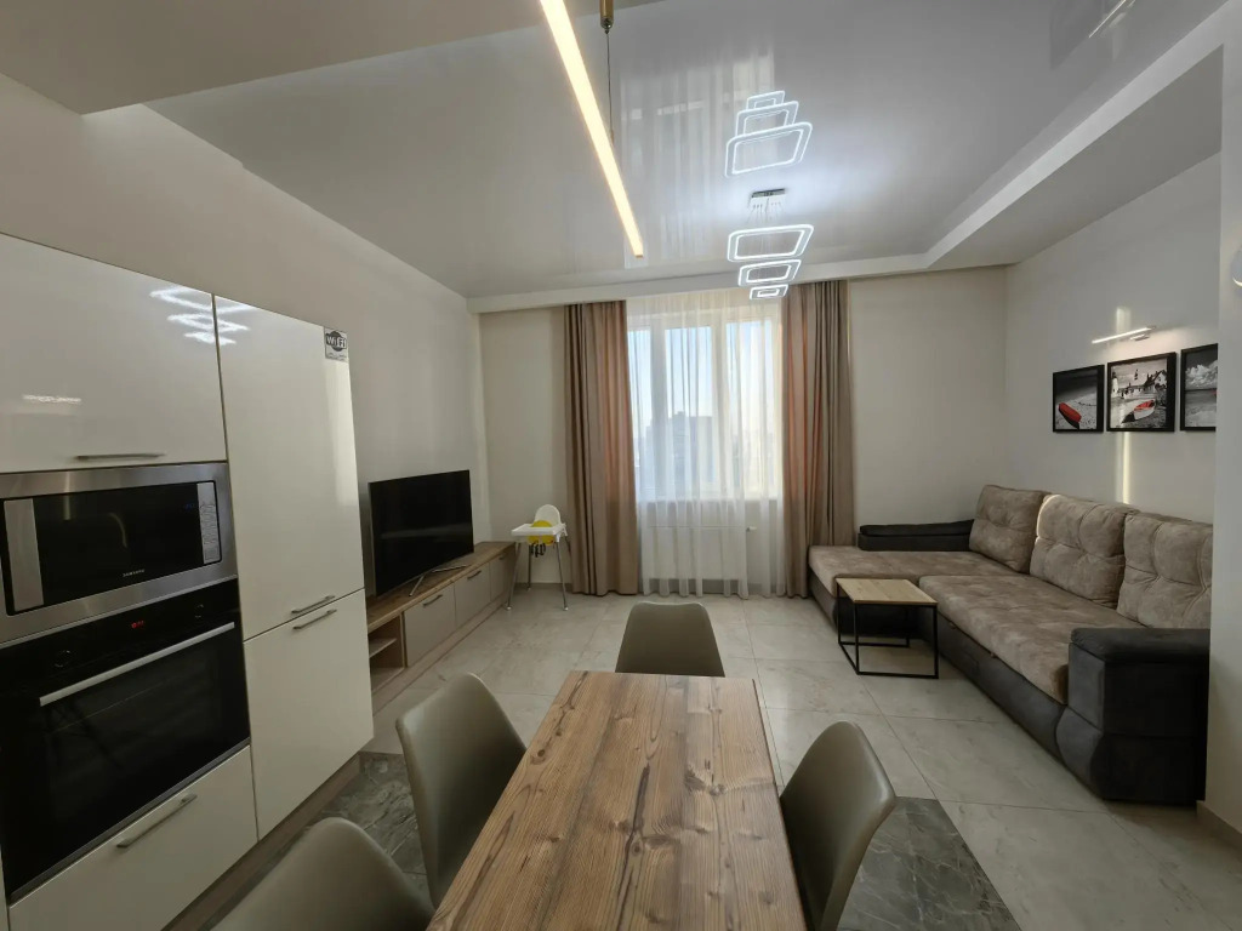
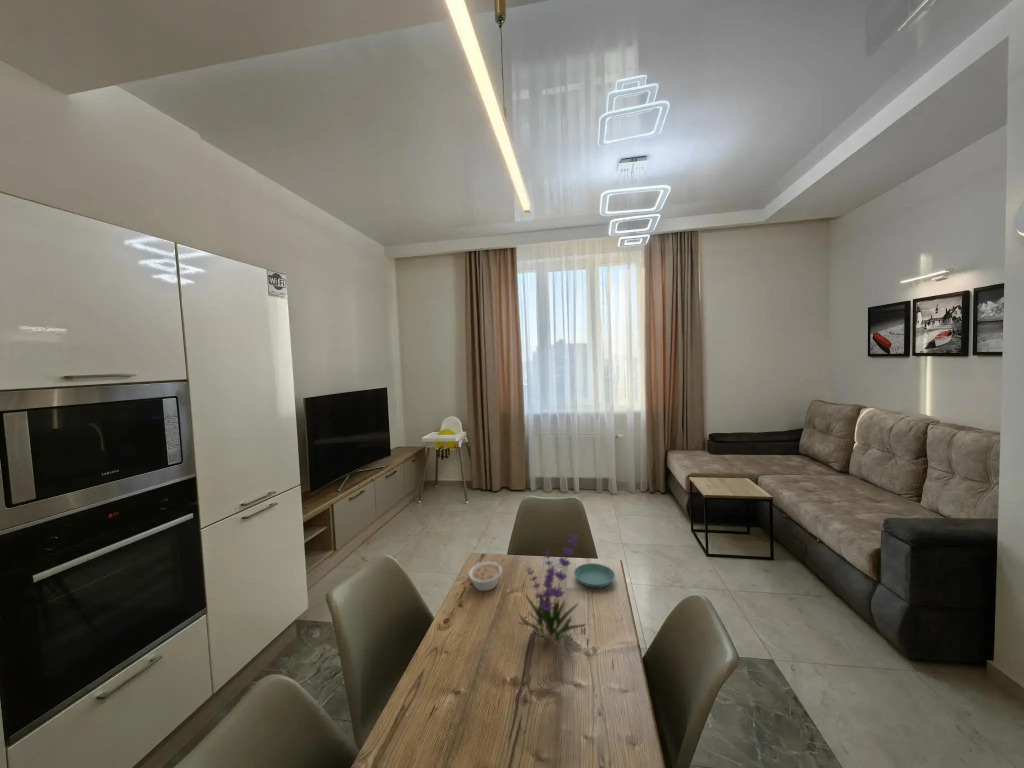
+ saucer [573,562,616,589]
+ plant [515,533,587,645]
+ legume [468,558,506,592]
